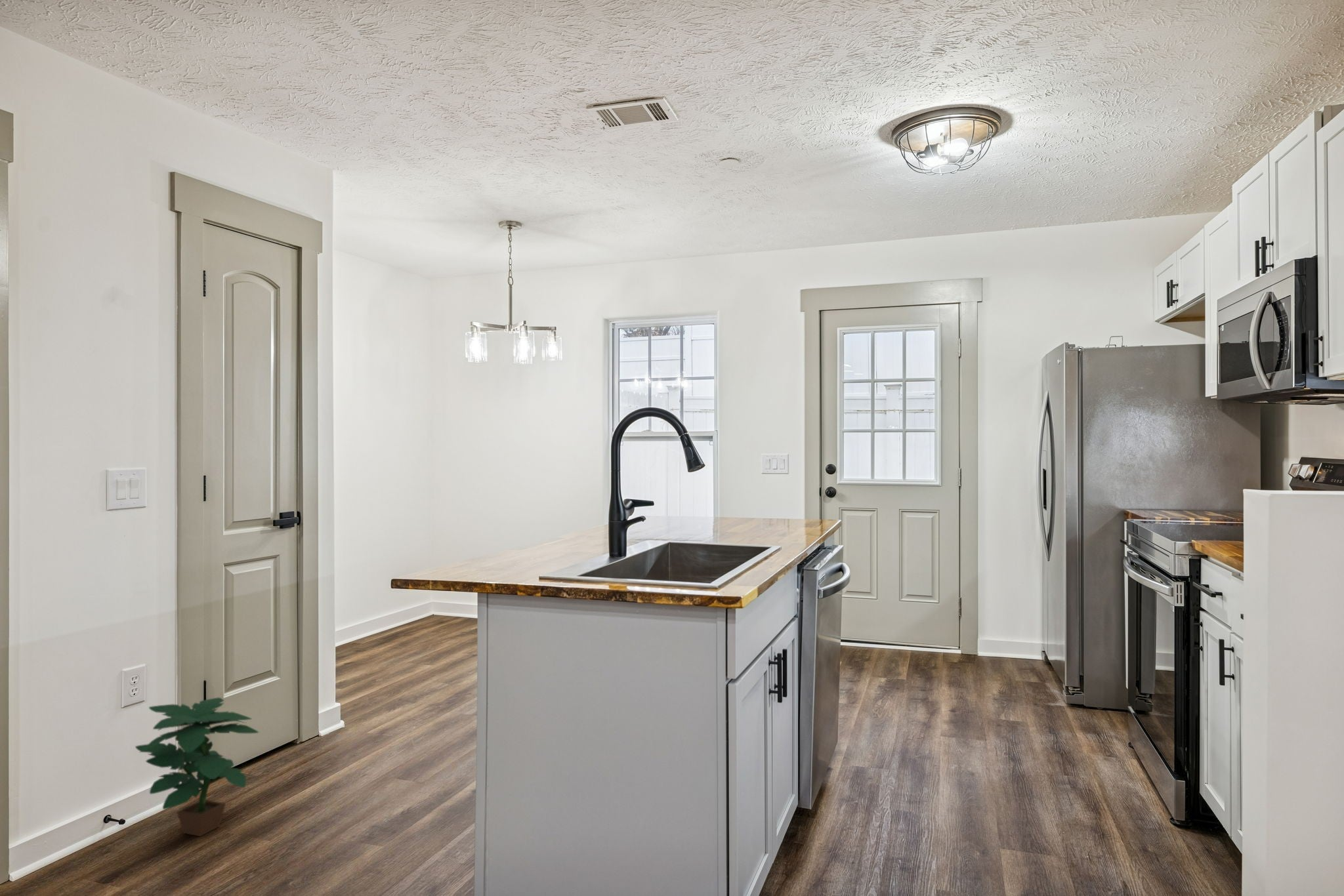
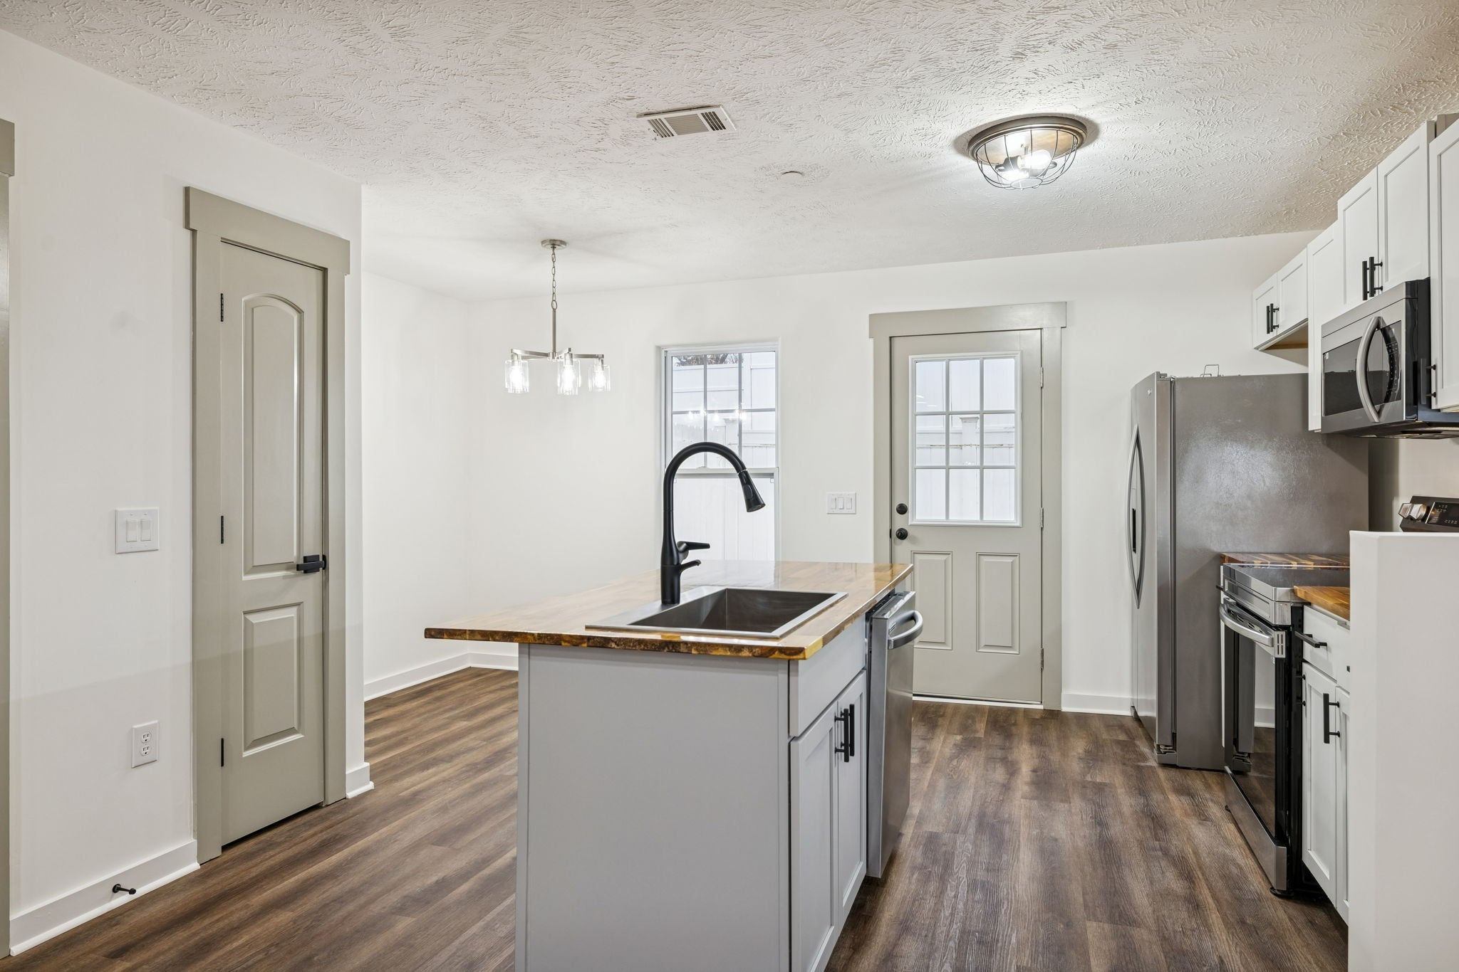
- potted plant [135,697,260,837]
